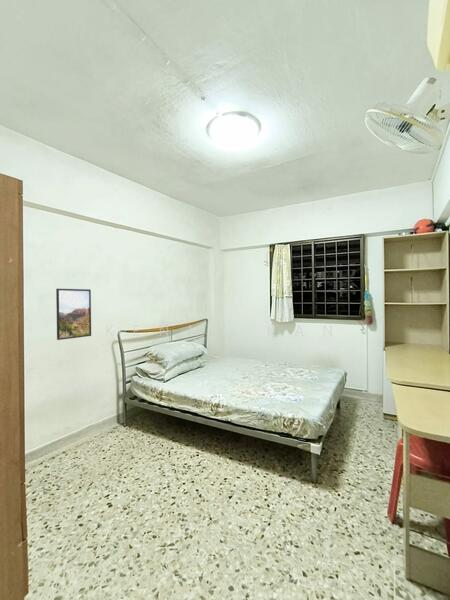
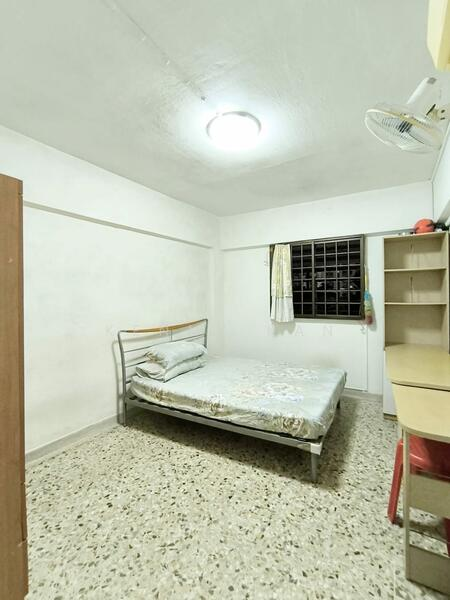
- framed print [55,288,92,341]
